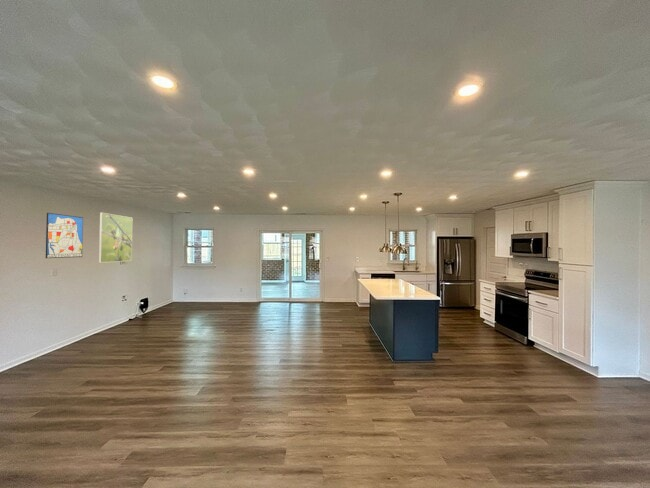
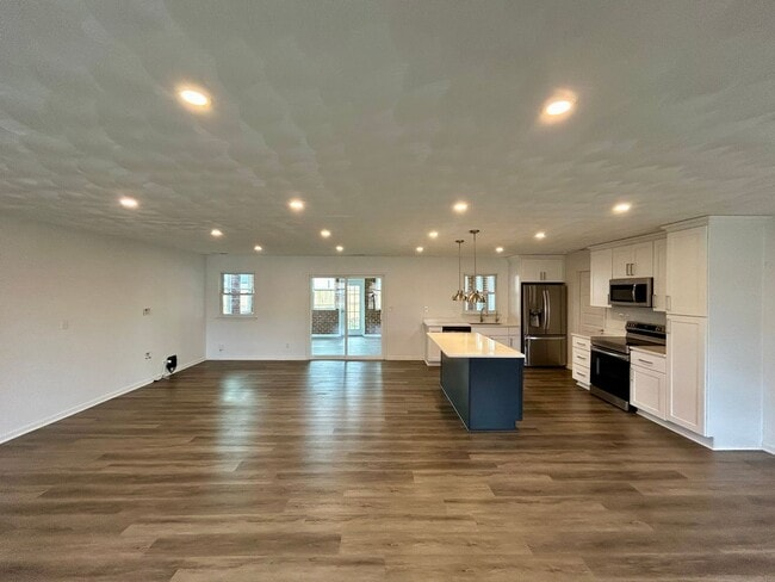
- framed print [98,212,134,264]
- wall art [45,212,84,259]
